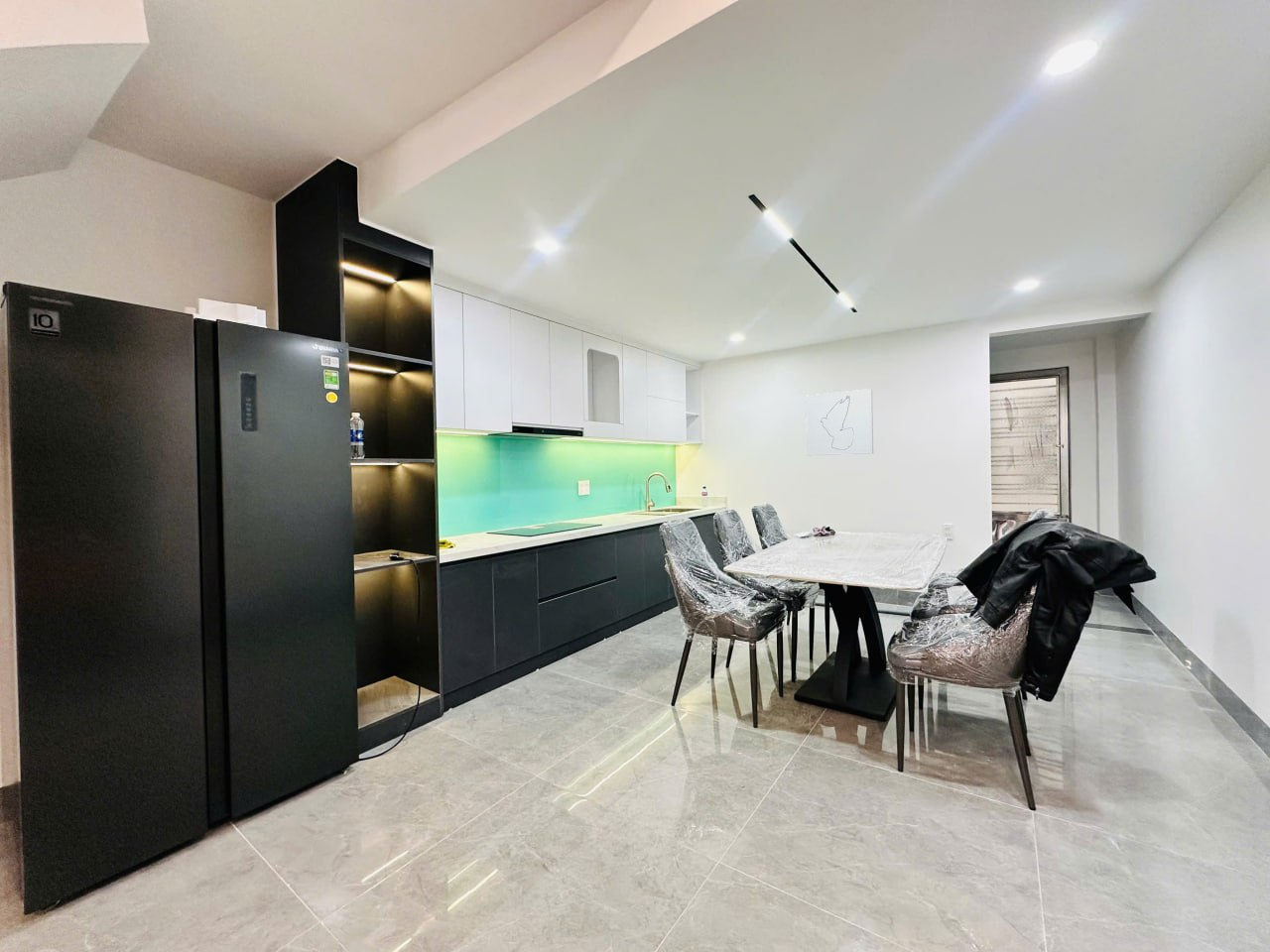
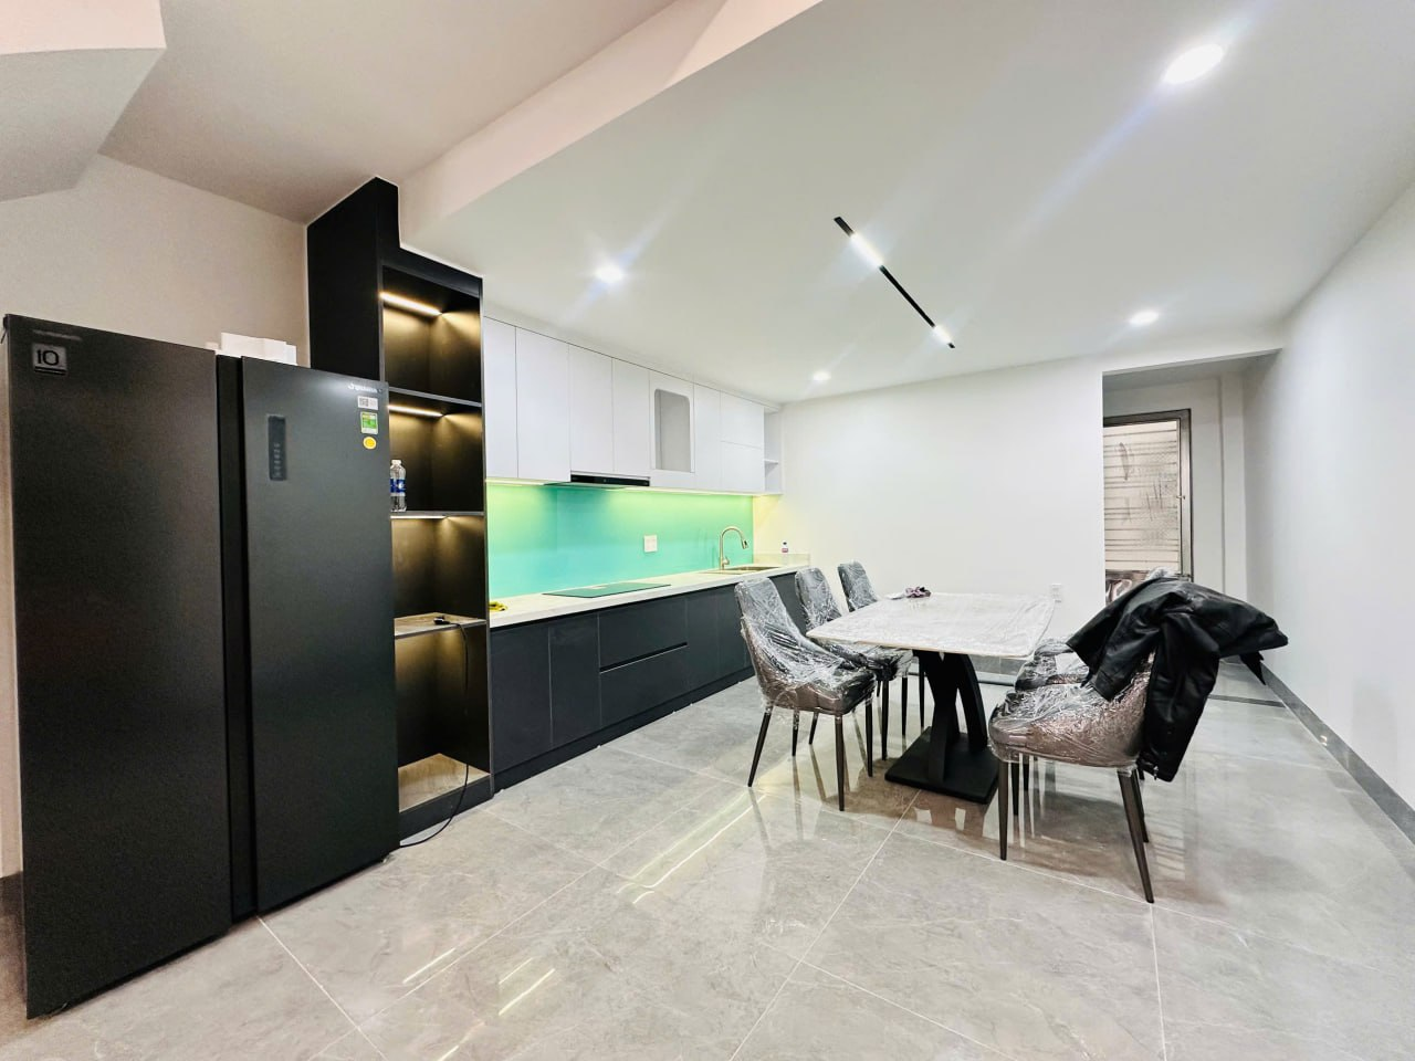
- wall art [805,388,874,457]
